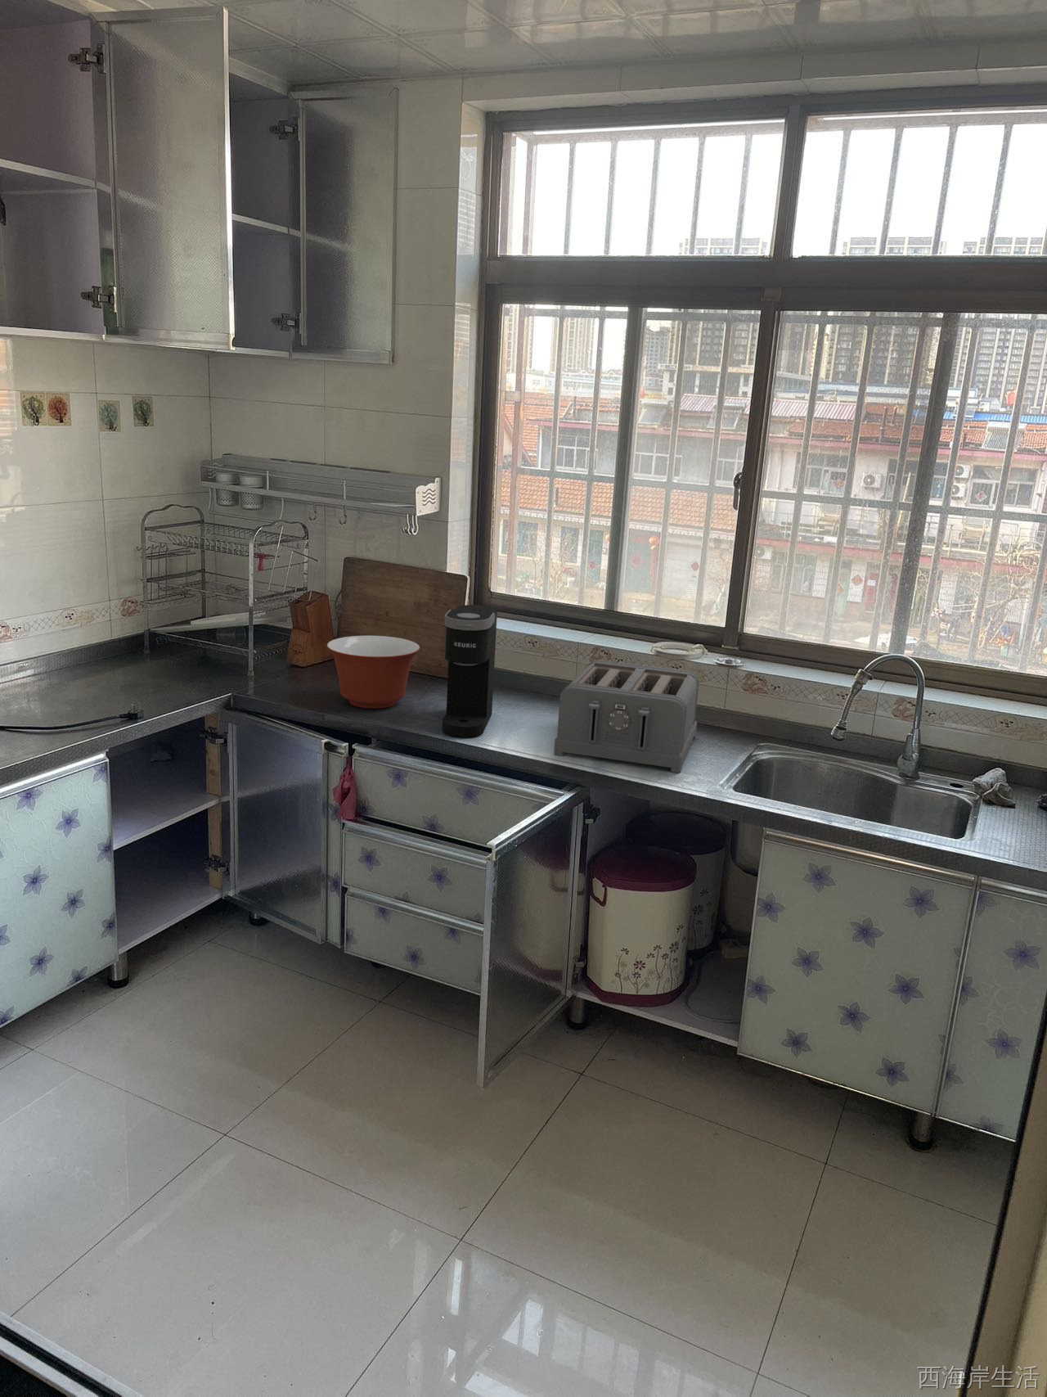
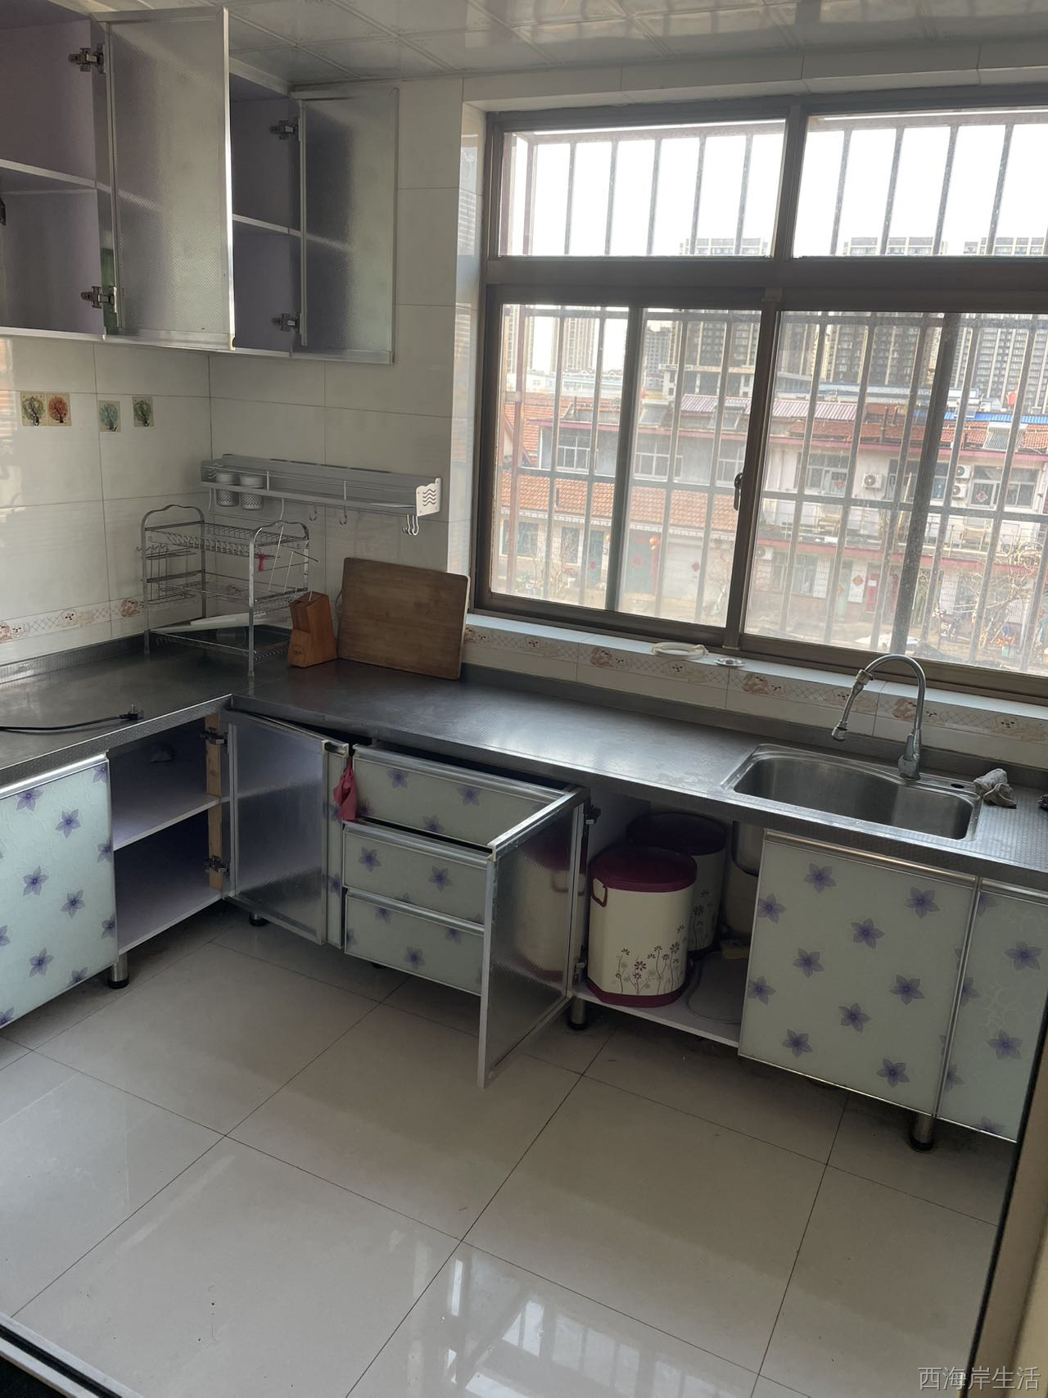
- coffee maker [442,604,498,738]
- toaster [553,660,701,773]
- mixing bowl [326,635,421,710]
